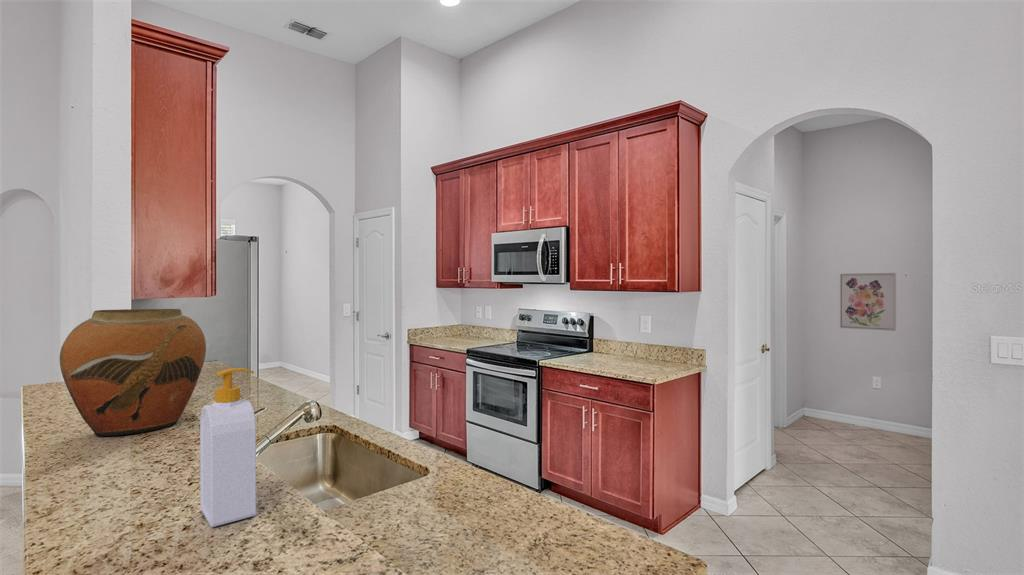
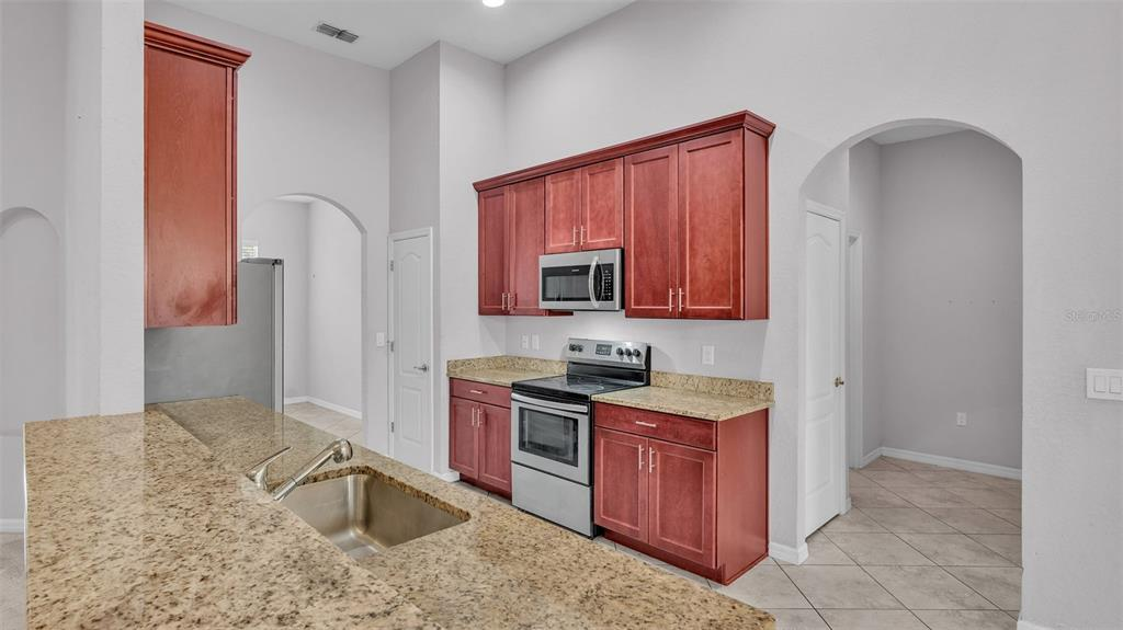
- soap bottle [199,367,257,528]
- vase [59,308,207,437]
- wall art [839,272,897,332]
